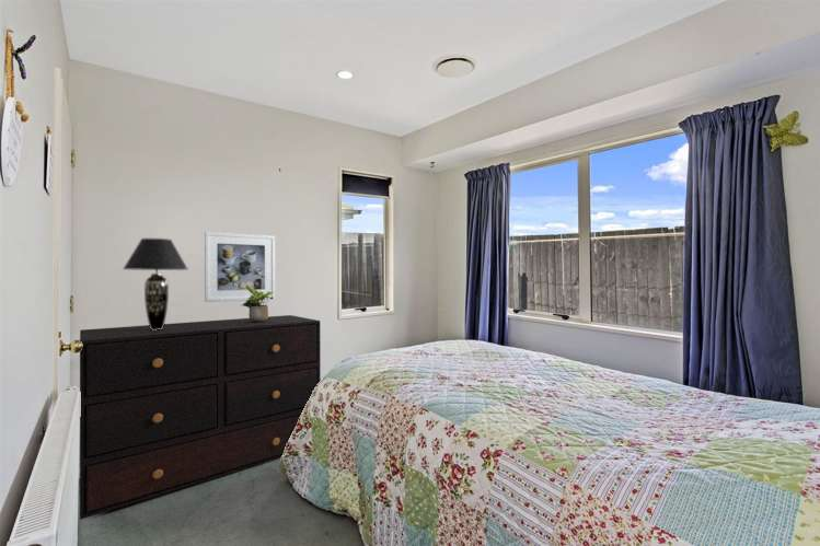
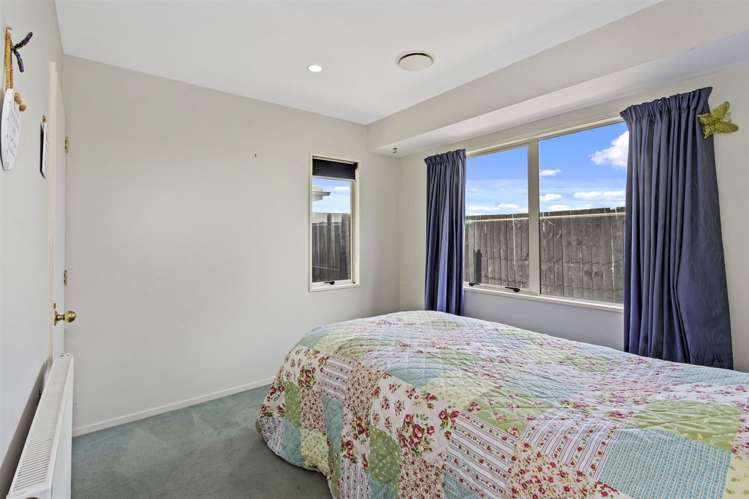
- table lamp [122,237,188,330]
- dresser [79,314,322,521]
- potted plant [240,287,275,323]
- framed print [204,231,276,303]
